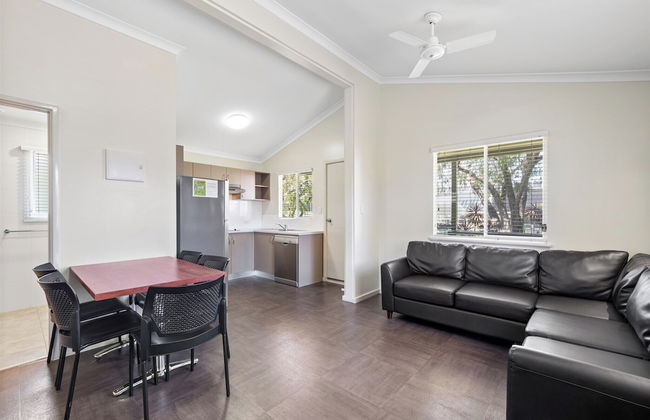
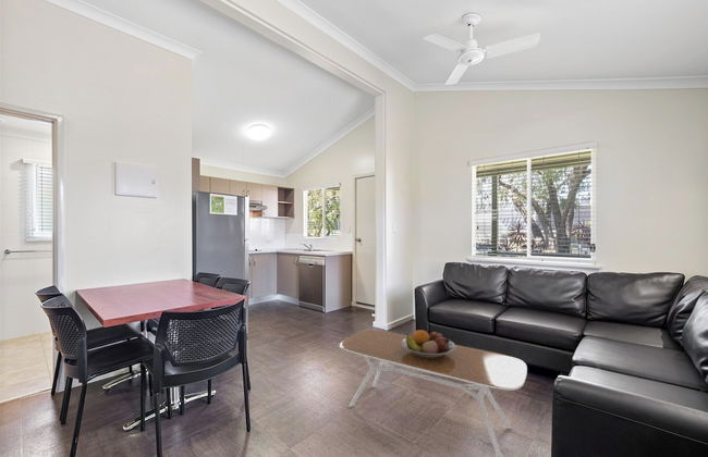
+ coffee table [339,329,528,457]
+ fruit bowl [402,329,455,358]
